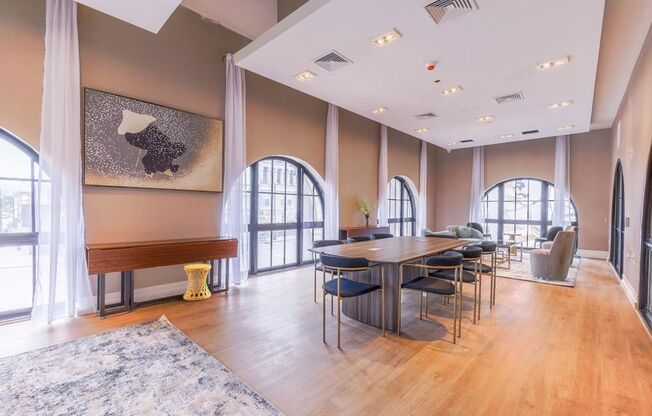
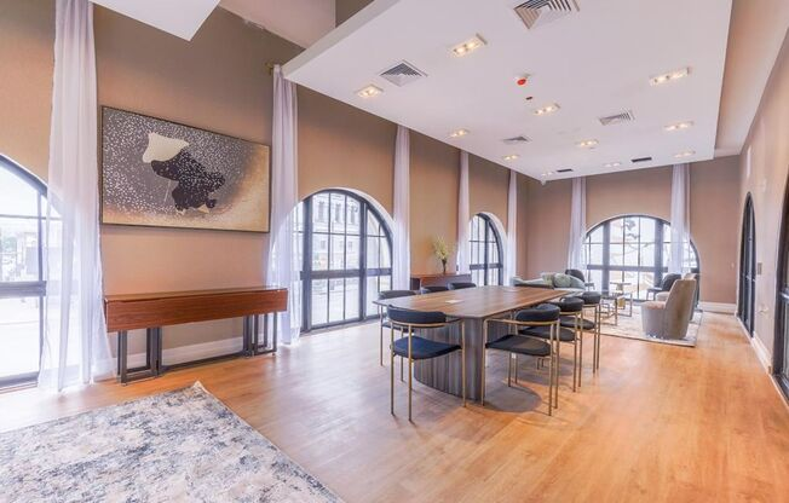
- side table [183,263,212,301]
